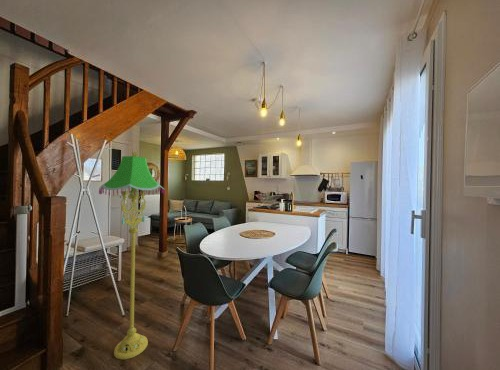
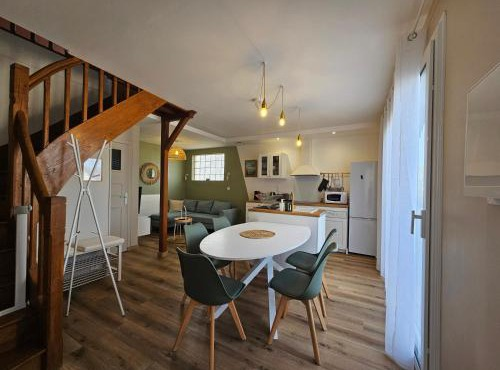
- floor lamp [98,151,166,360]
